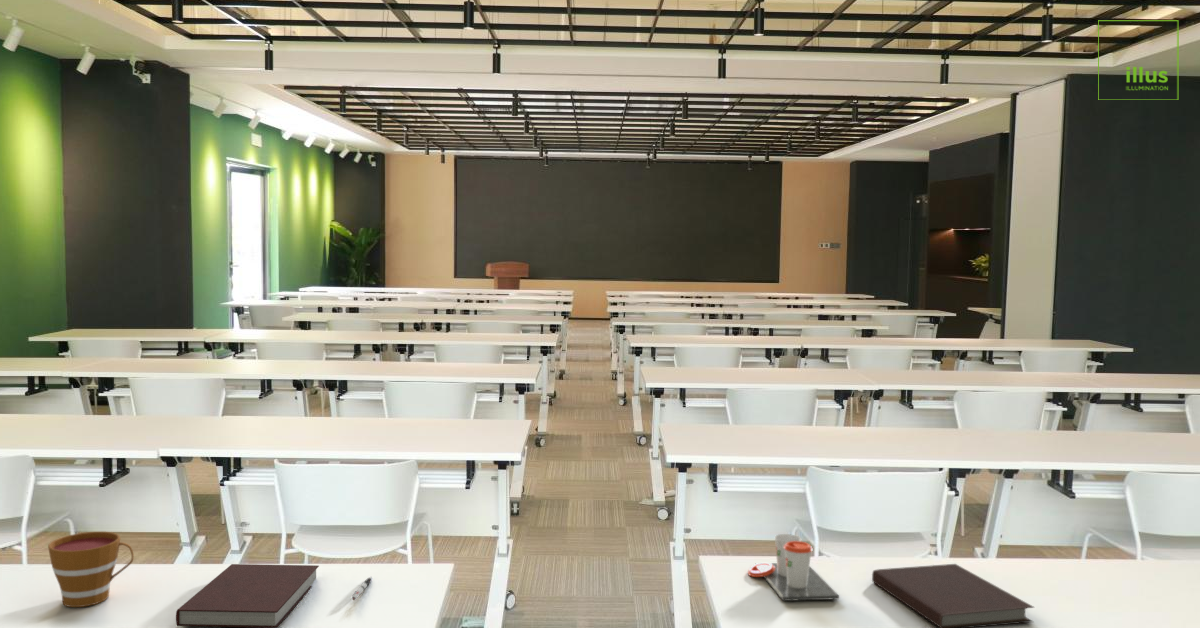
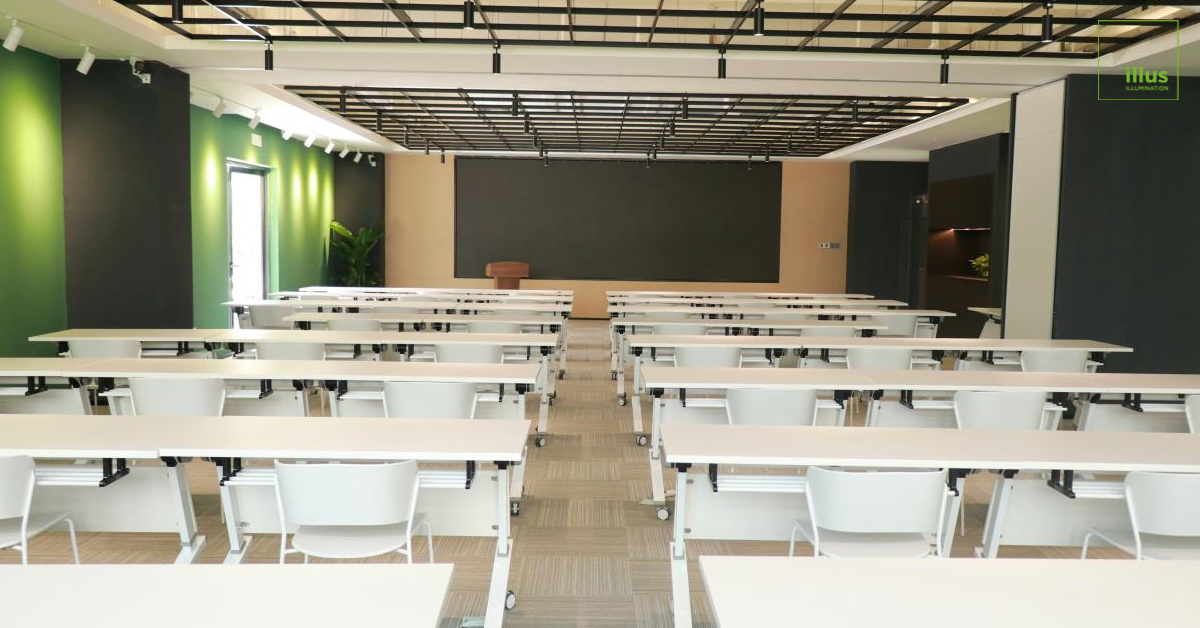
- cup [47,531,135,608]
- cup [747,533,840,602]
- pen [351,576,373,601]
- notebook [871,563,1035,628]
- notebook [175,563,320,628]
